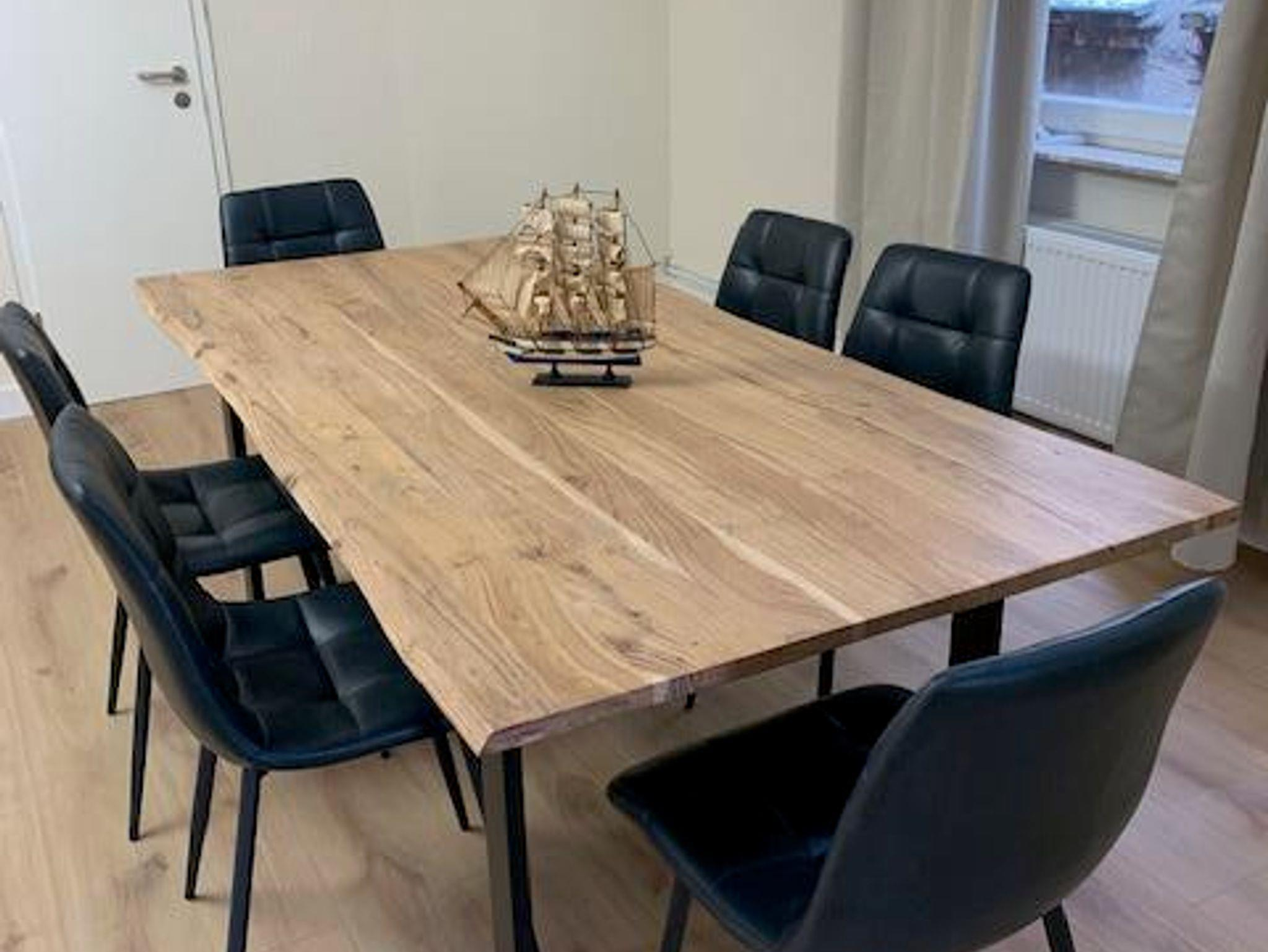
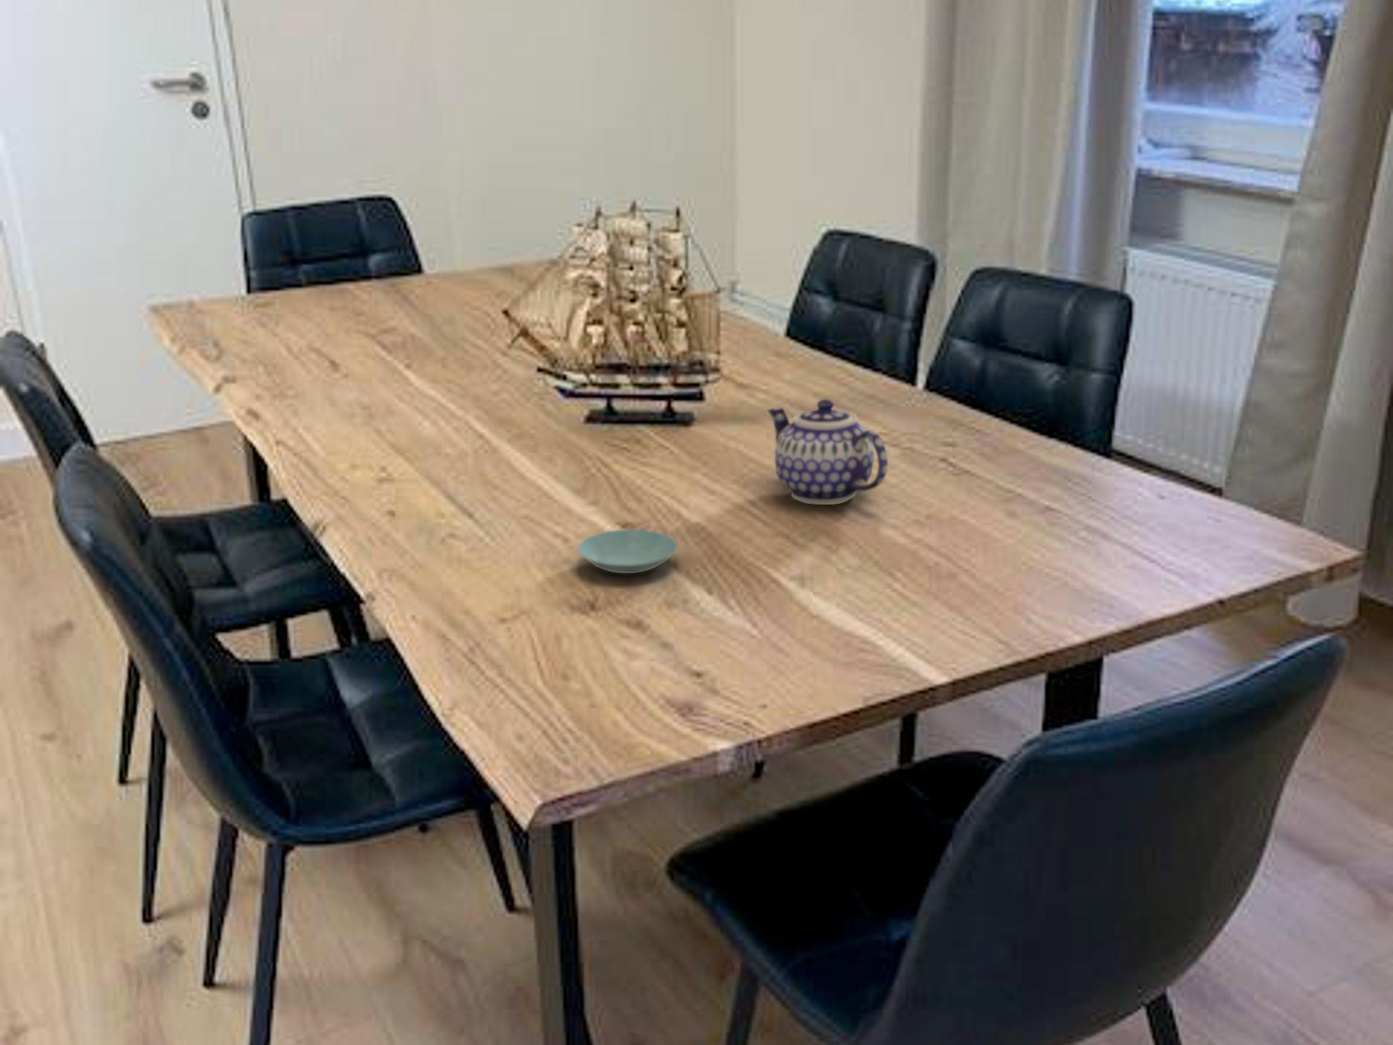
+ teapot [767,398,889,506]
+ saucer [578,529,679,574]
